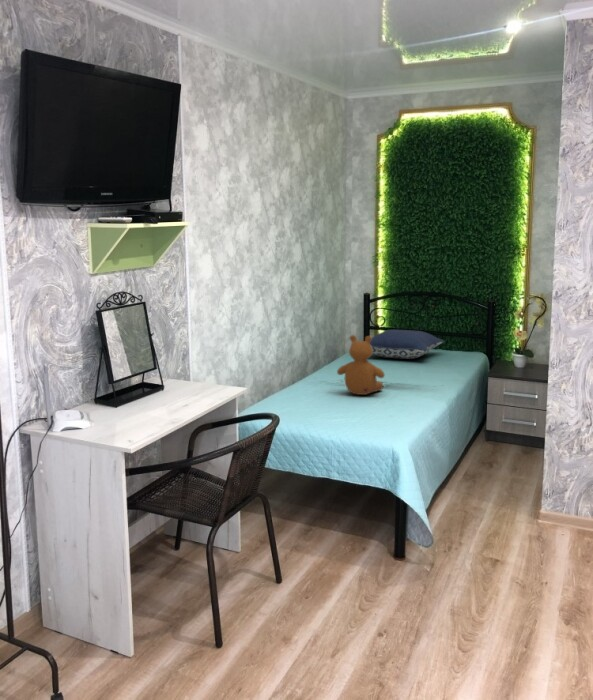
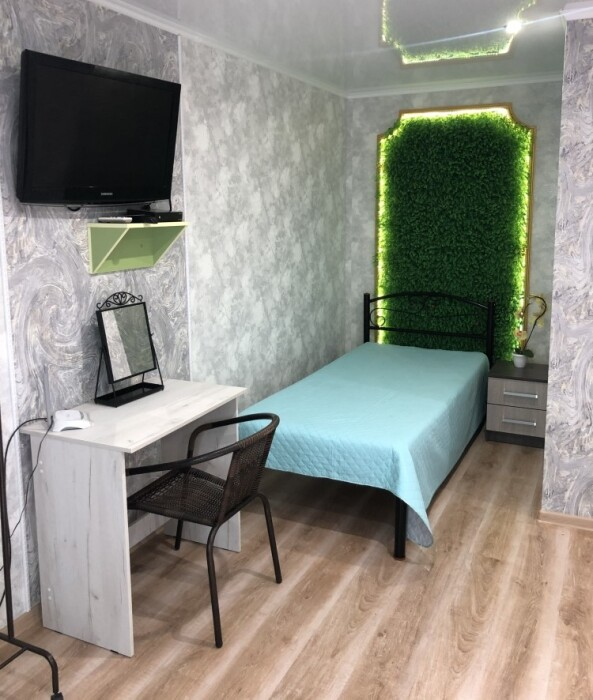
- pillow [369,329,445,360]
- teddy bear [336,334,386,396]
